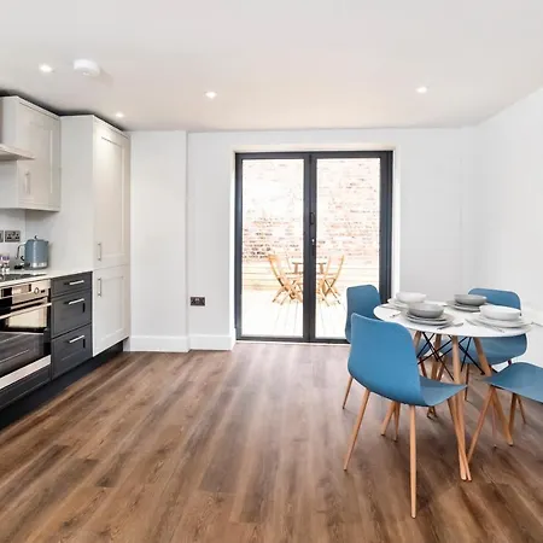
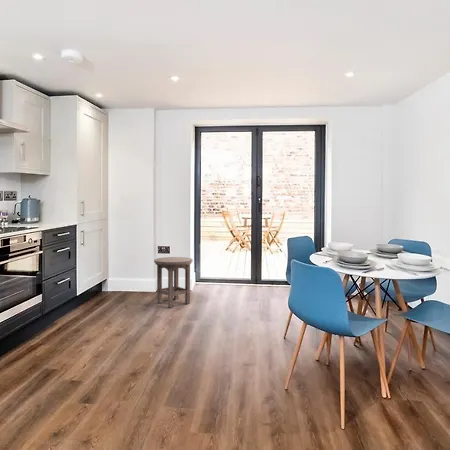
+ stool [153,256,194,308]
